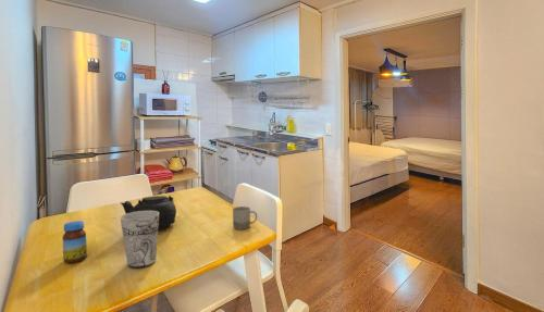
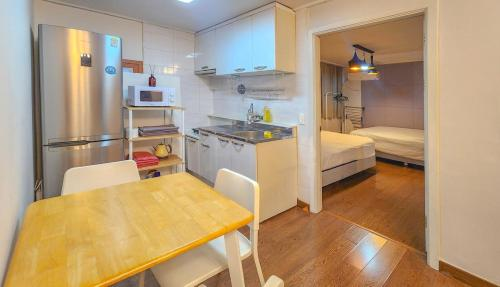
- cup [120,211,159,269]
- cup [232,205,258,230]
- teapot [120,195,177,232]
- jar [62,220,88,264]
